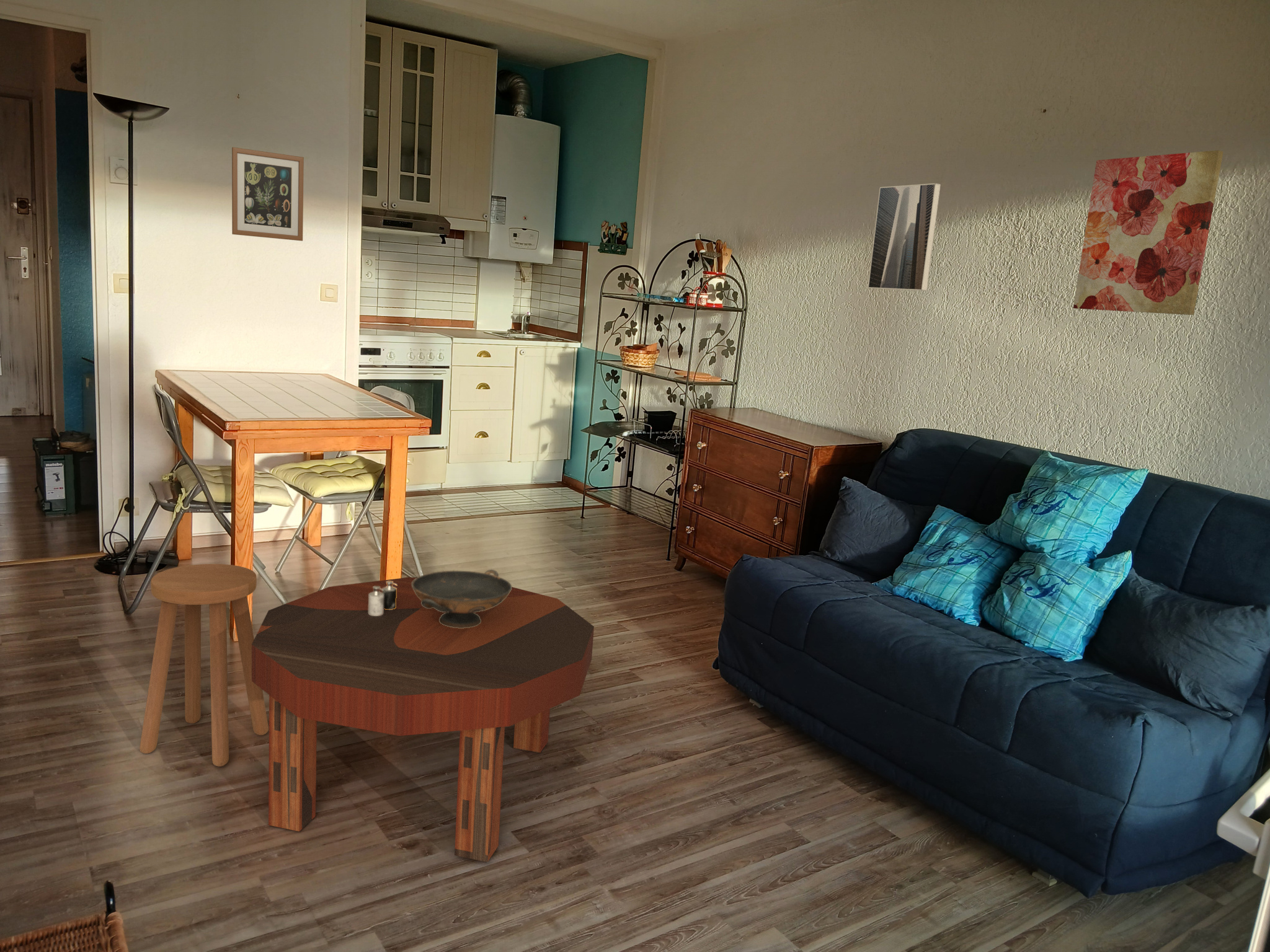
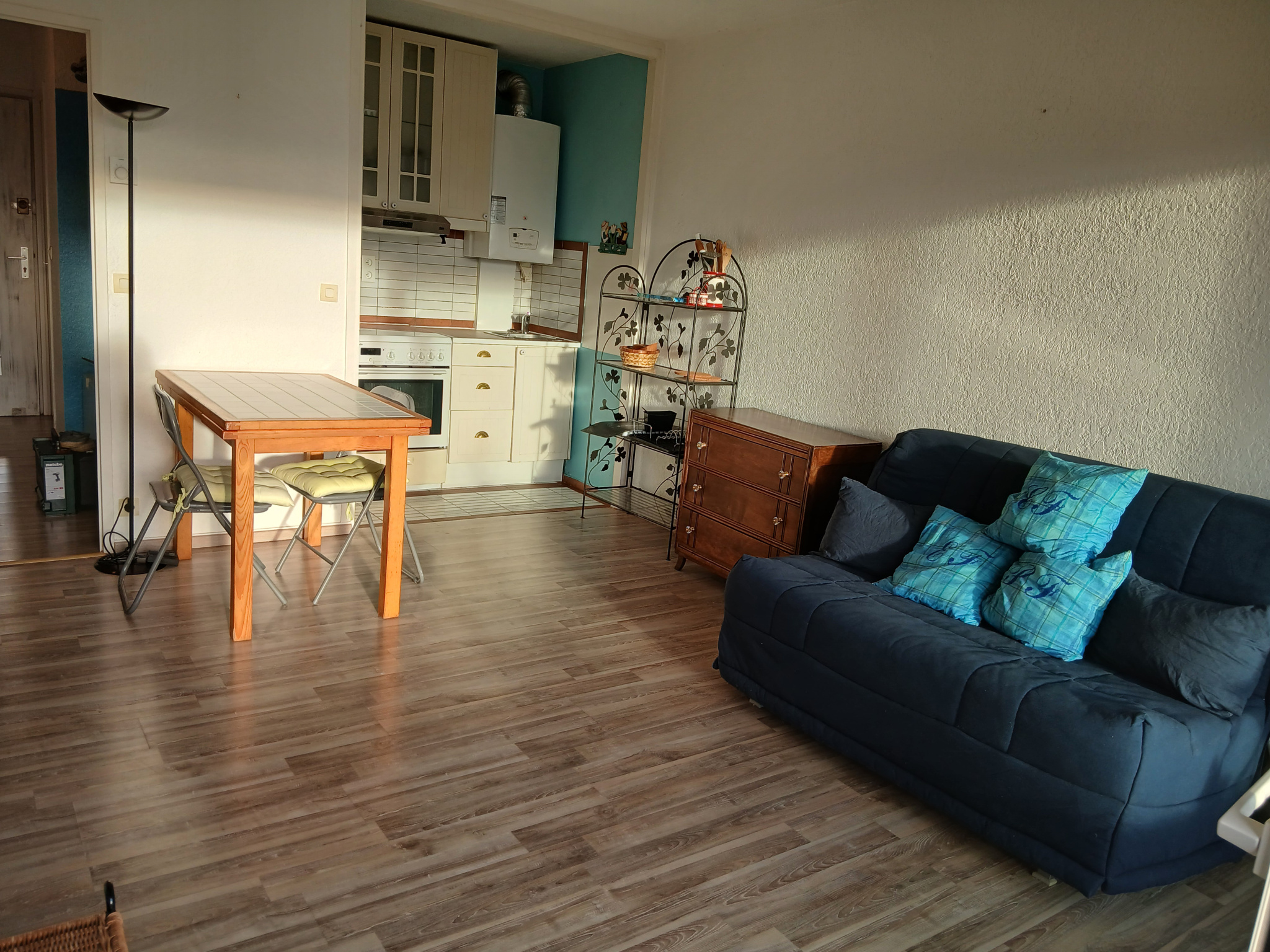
- decorative bowl [412,569,512,628]
- coffee table [252,576,595,863]
- stool [139,563,269,767]
- candle [368,581,397,616]
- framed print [867,183,941,291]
- wall art [231,147,304,242]
- wall art [1073,150,1223,315]
